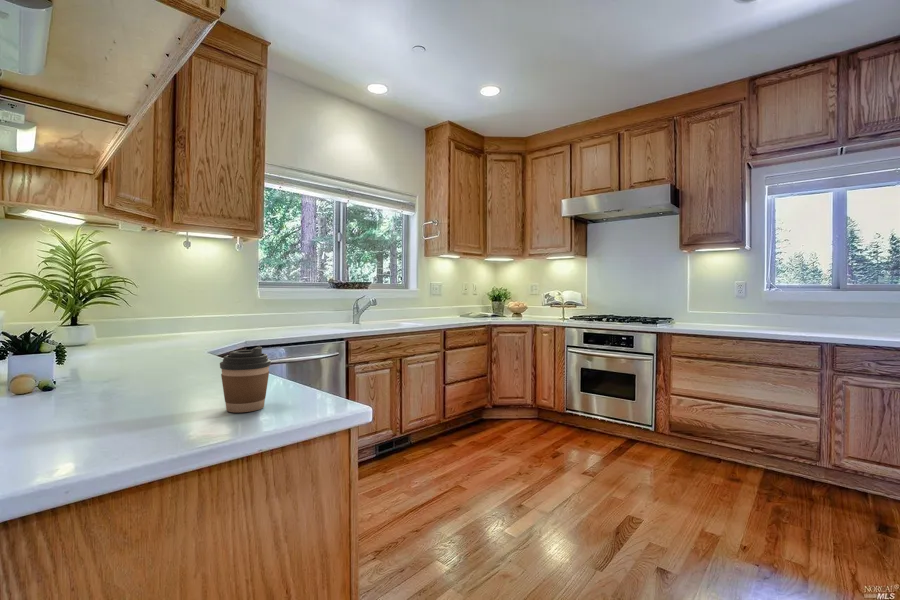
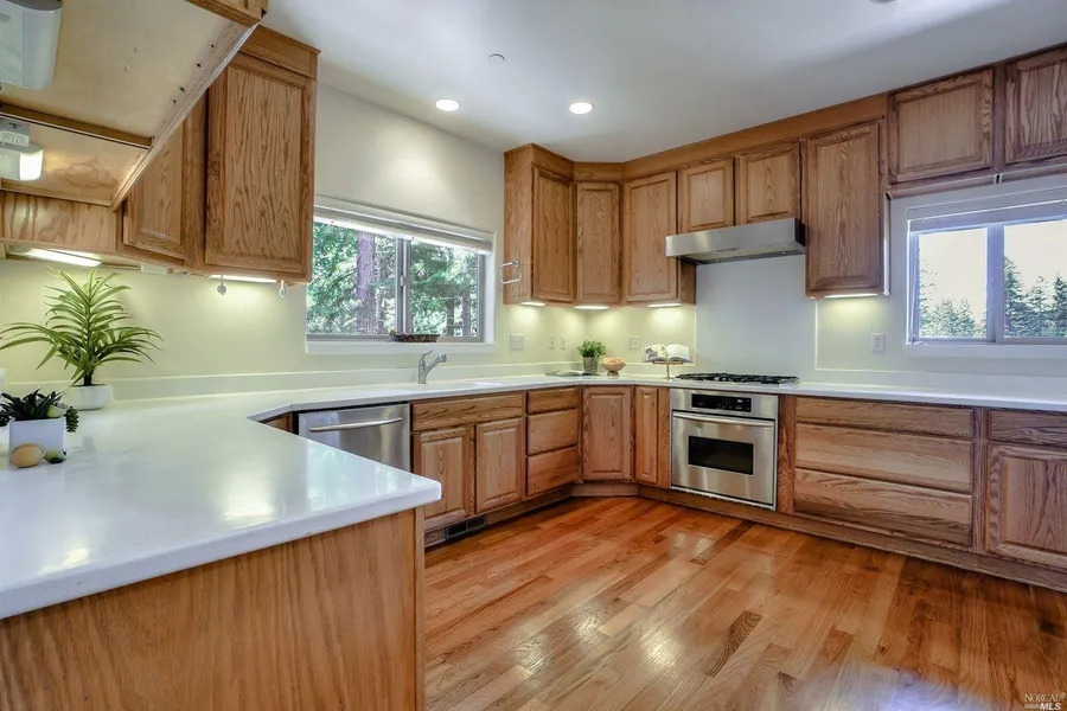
- coffee cup [219,346,272,413]
